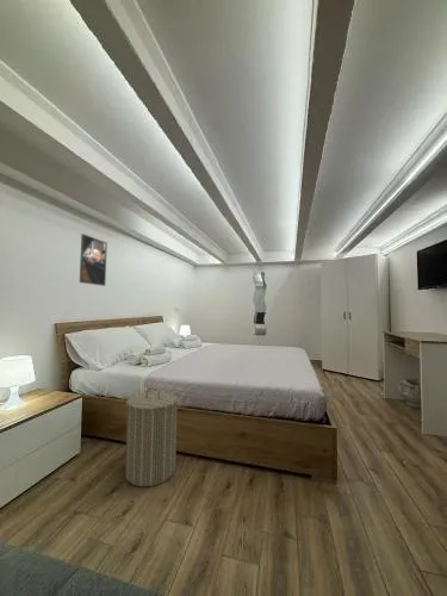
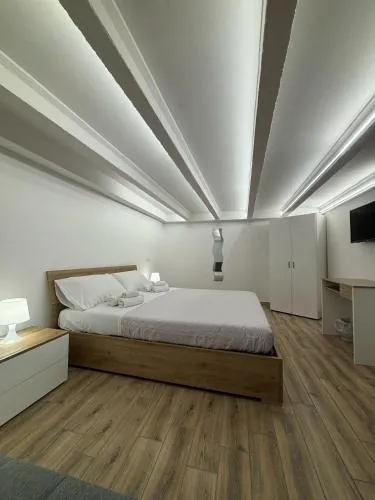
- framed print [79,232,108,287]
- laundry hamper [124,386,182,488]
